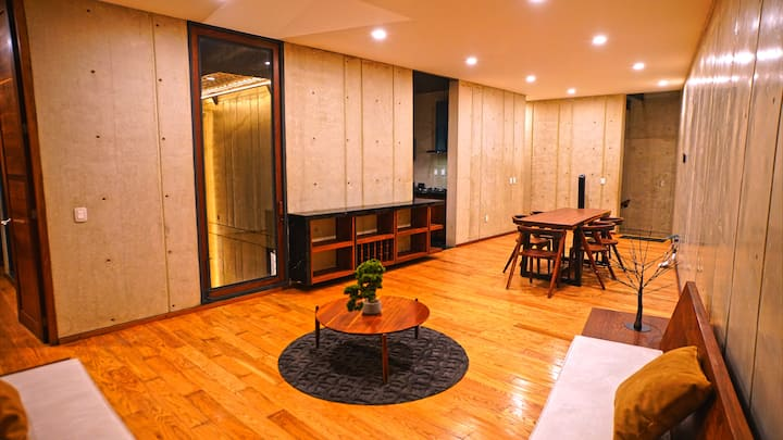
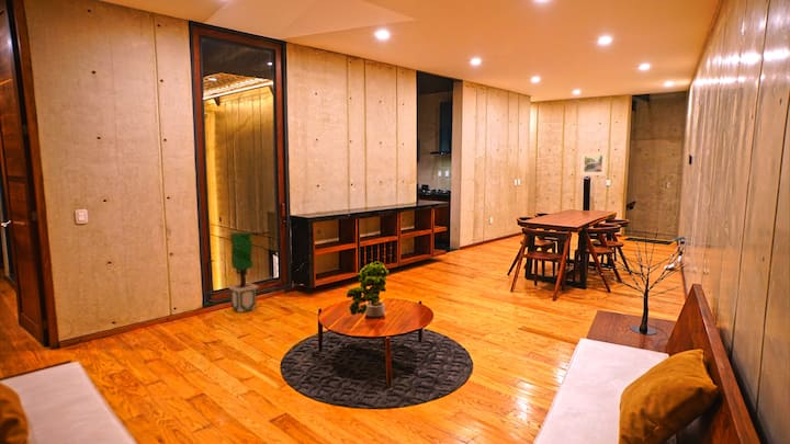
+ potted tree [226,231,260,314]
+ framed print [579,150,608,177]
